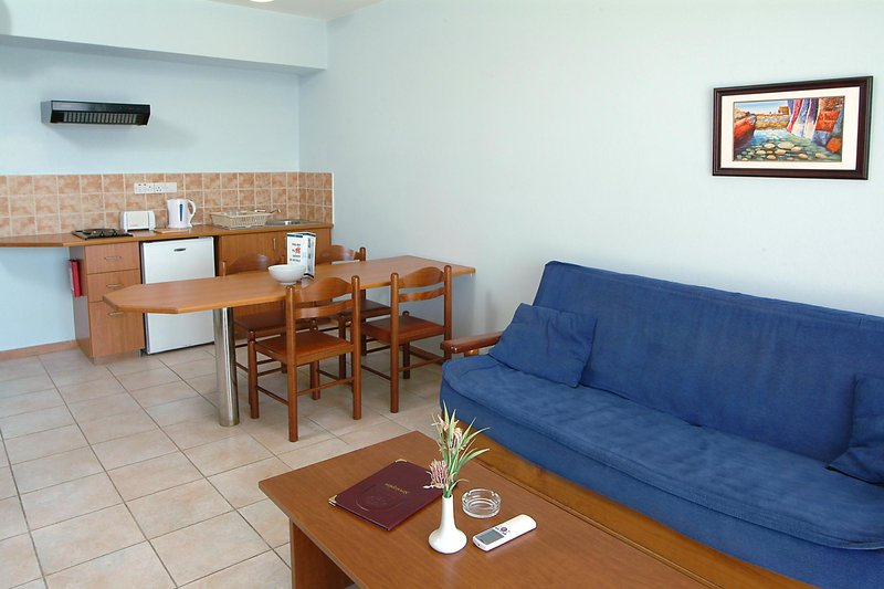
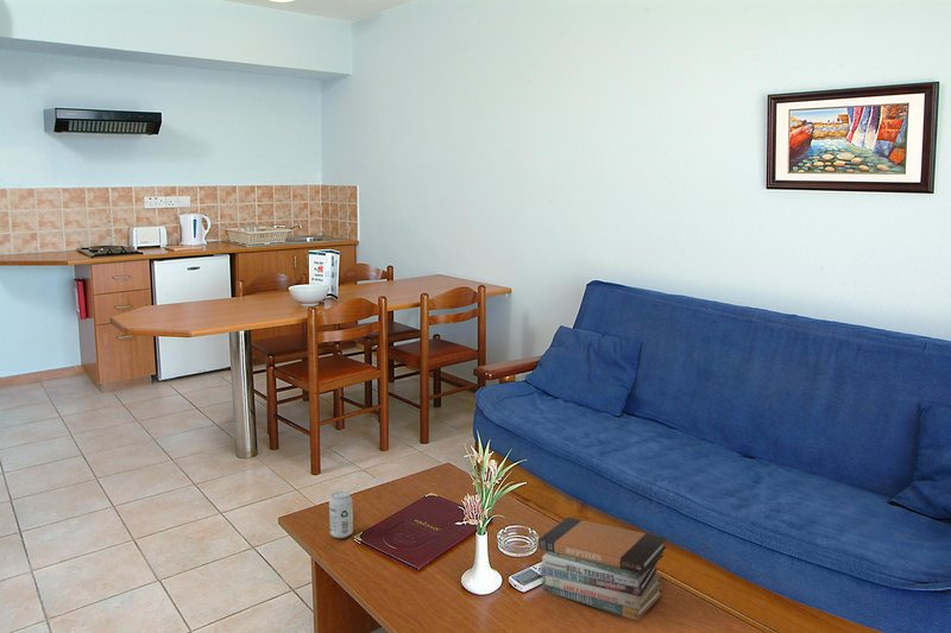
+ beverage can [328,490,354,539]
+ book stack [539,517,667,622]
